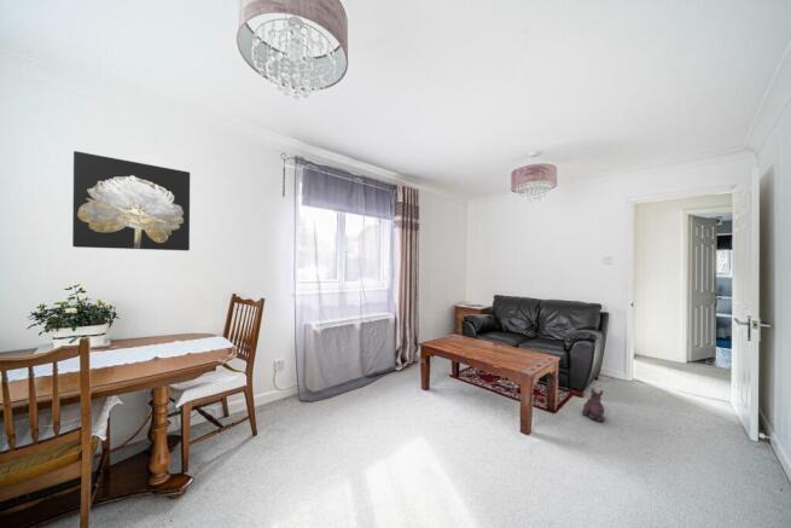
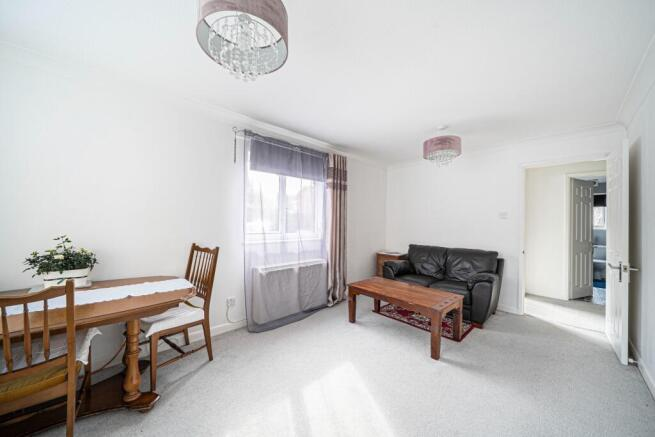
- plush toy [581,388,605,423]
- wall art [71,150,191,251]
